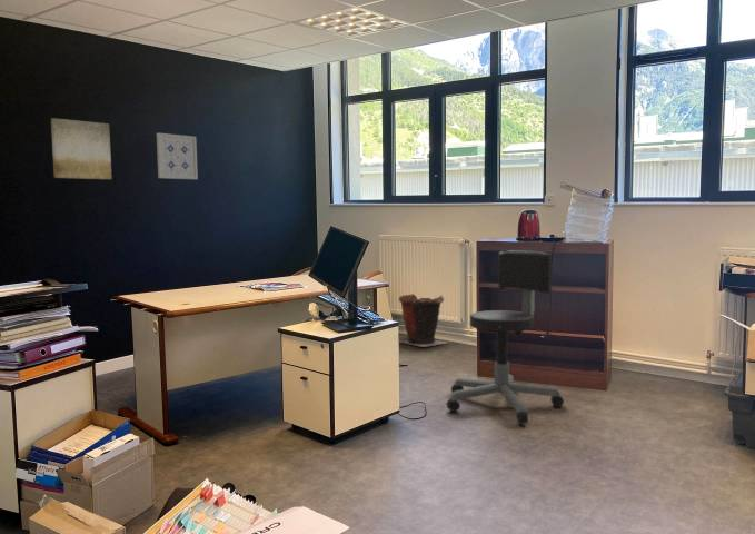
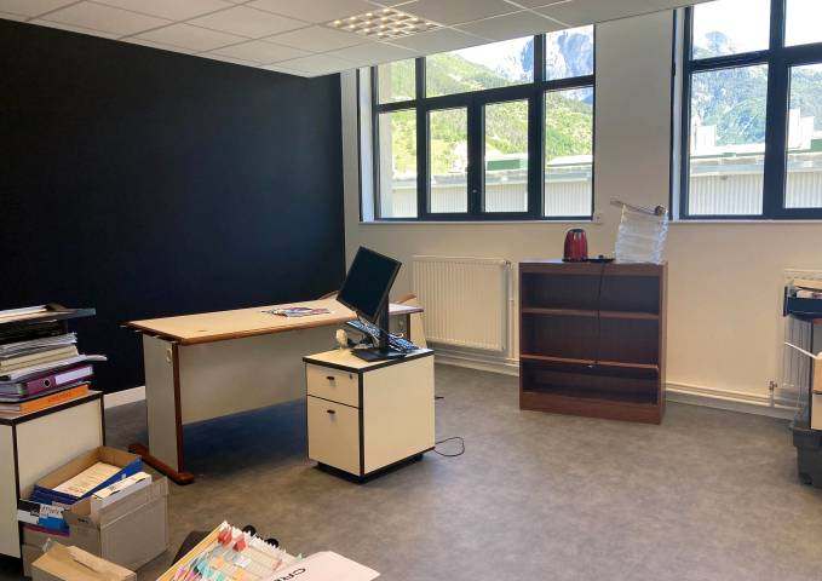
- wall art [50,117,113,180]
- wall art [156,132,199,180]
- waste bin [398,293,448,348]
- office chair [445,249,565,425]
